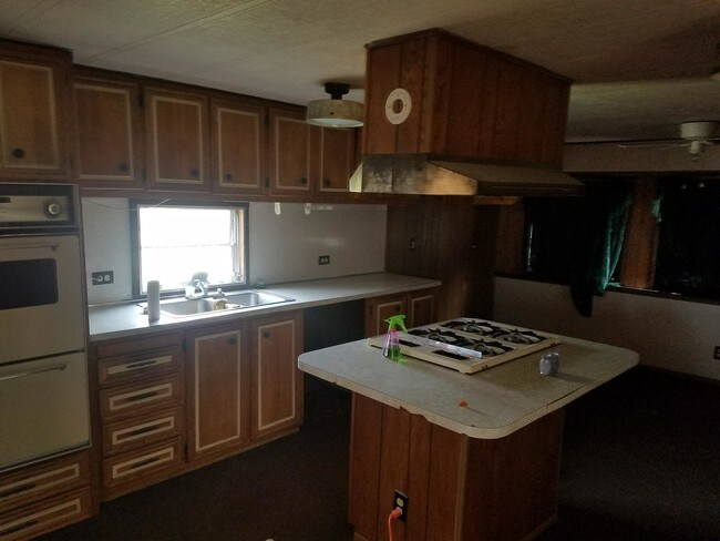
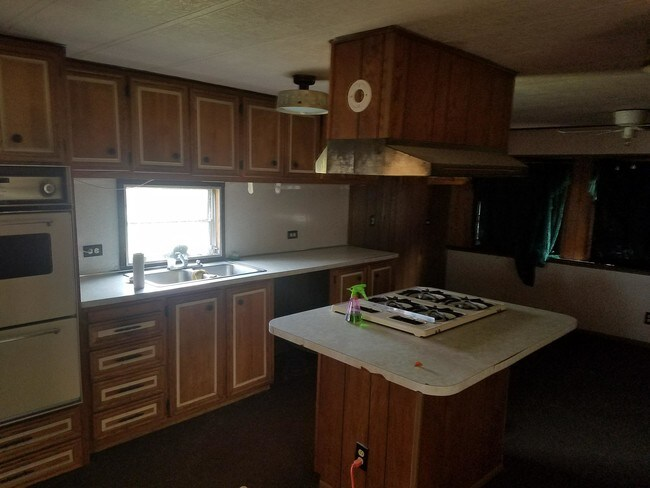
- salt and pepper shaker [538,351,560,376]
